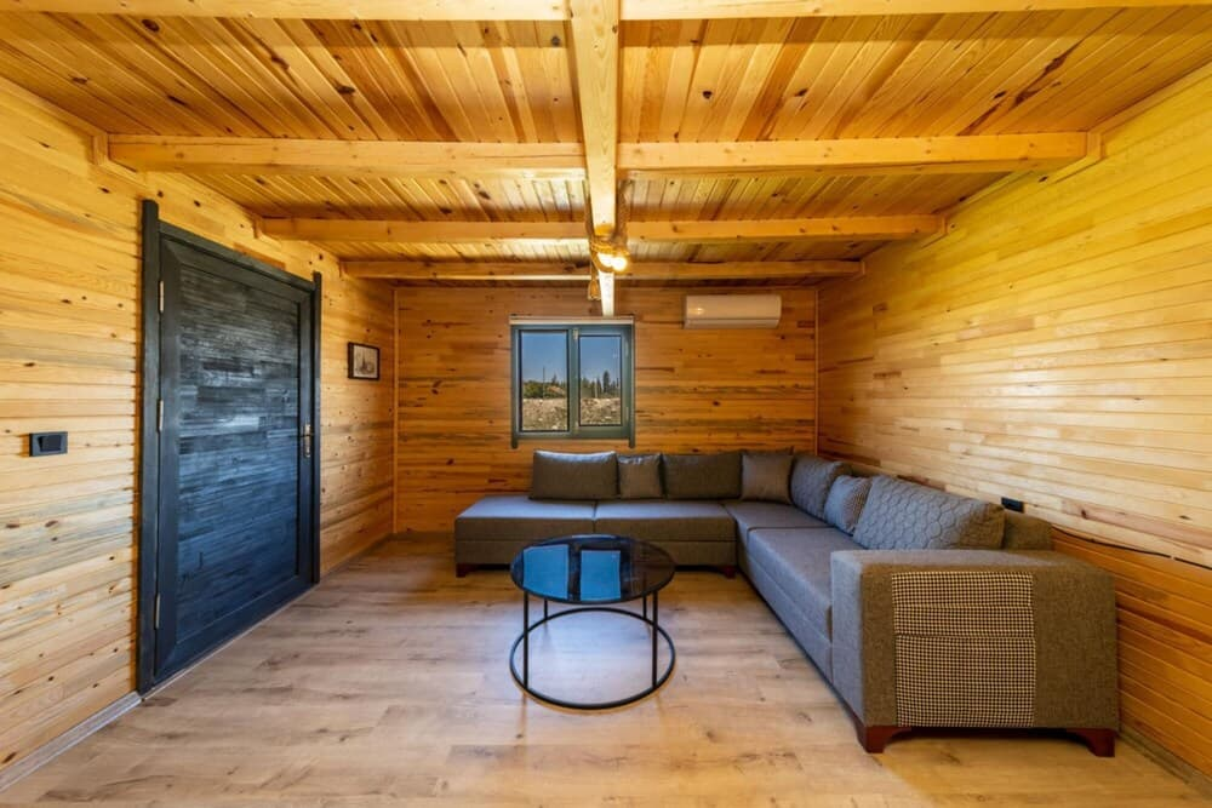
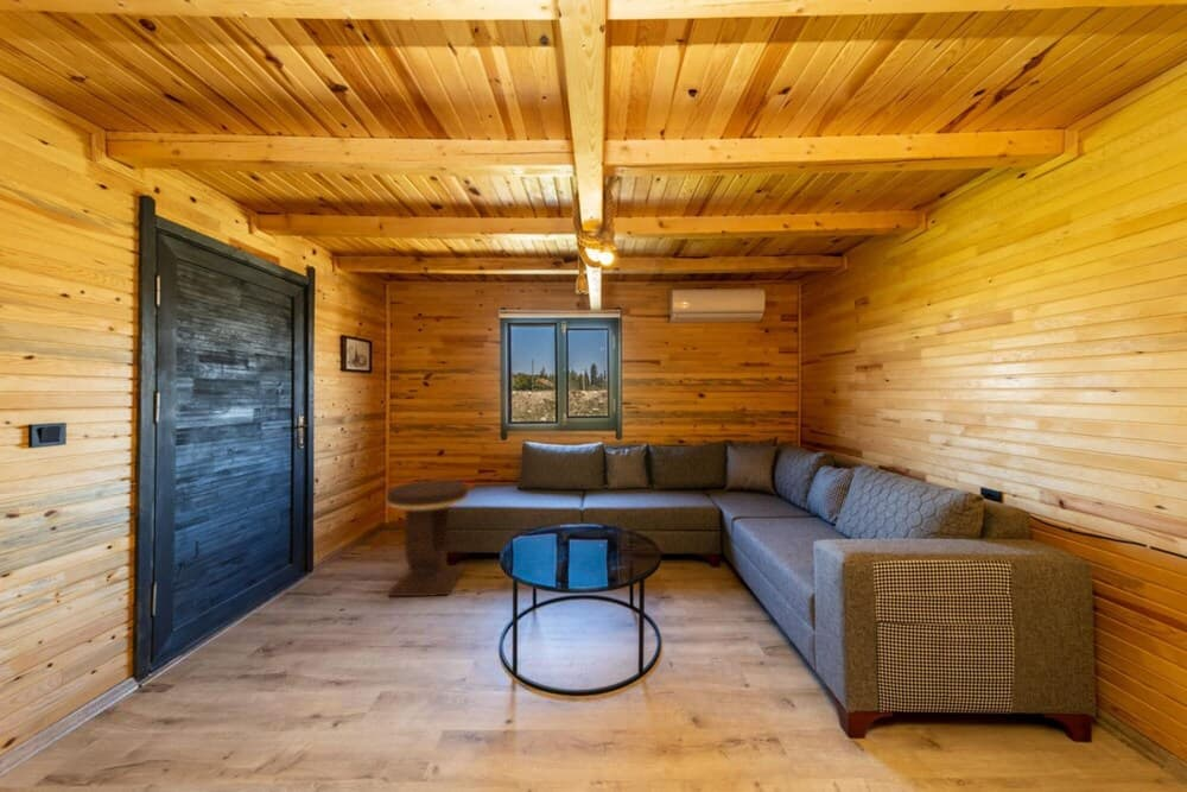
+ side table [386,480,469,598]
